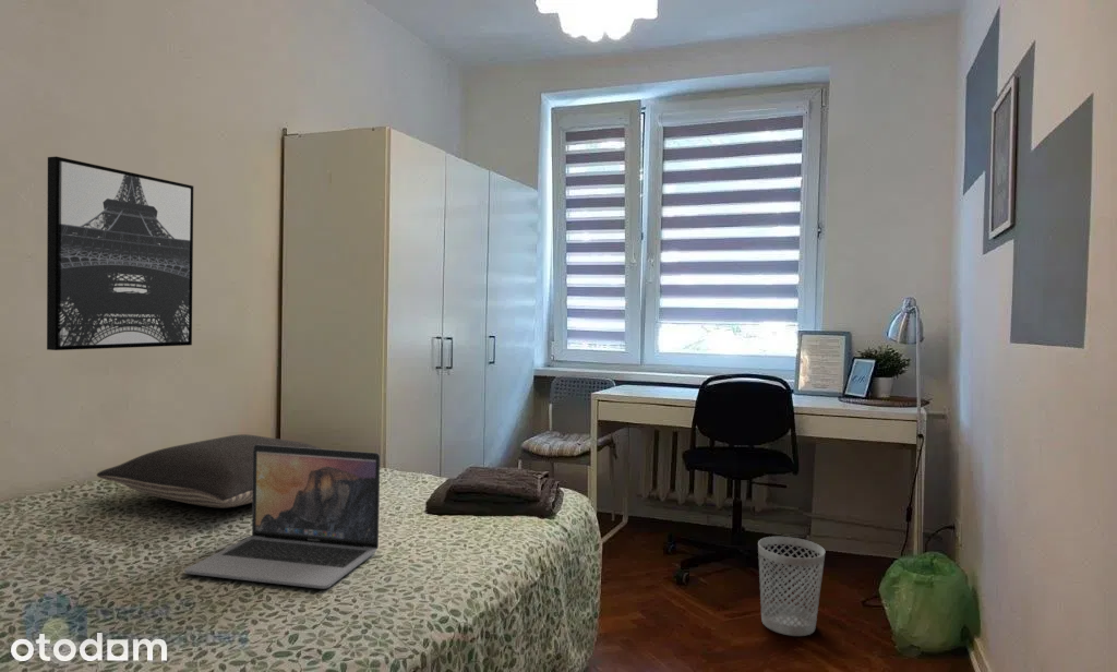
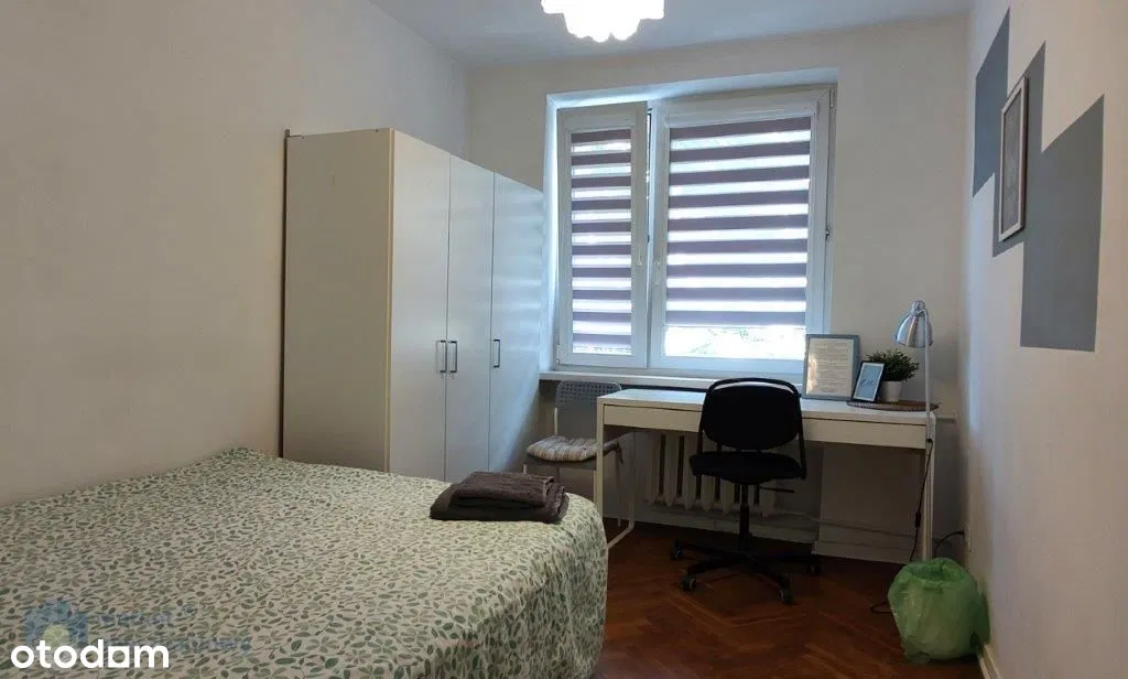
- laptop [183,445,381,590]
- wall art [46,155,194,351]
- pillow [96,433,323,508]
- wastebasket [757,536,826,637]
